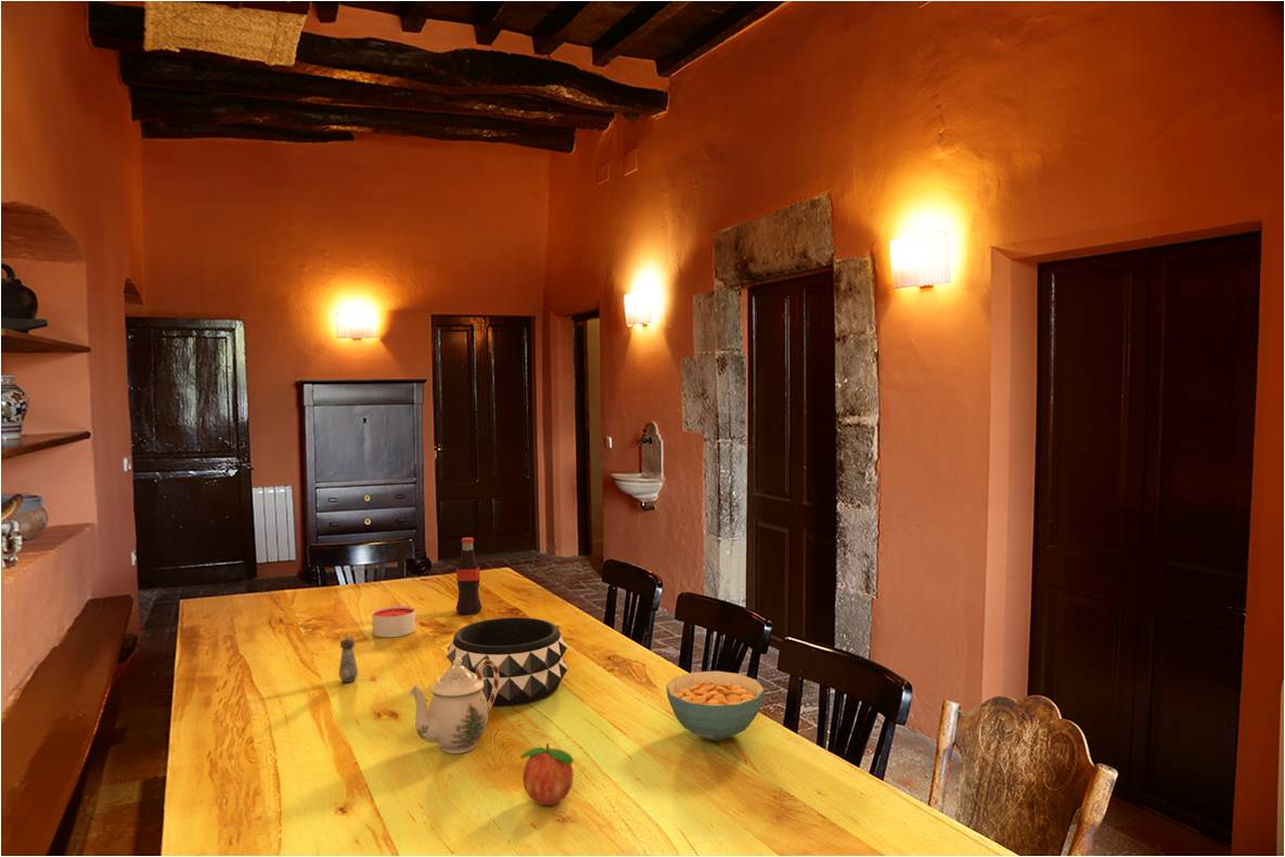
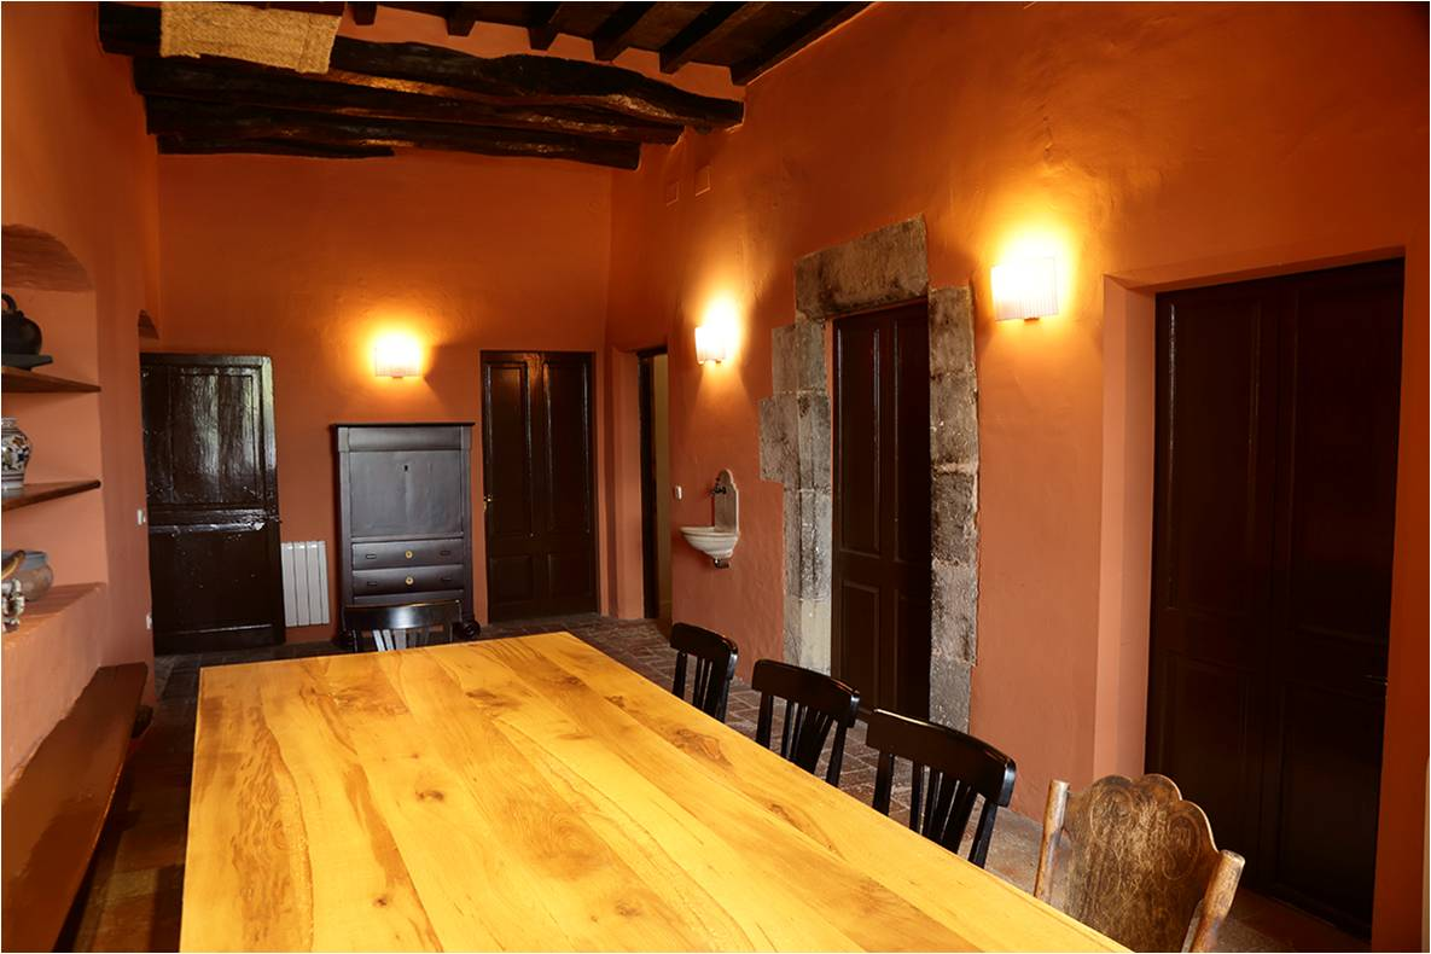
- teapot [408,658,499,755]
- fruit [519,742,575,806]
- salt shaker [337,638,359,683]
- cereal bowl [665,670,766,741]
- decorative bowl [446,616,568,707]
- bottle [455,537,483,616]
- candle [371,605,416,639]
